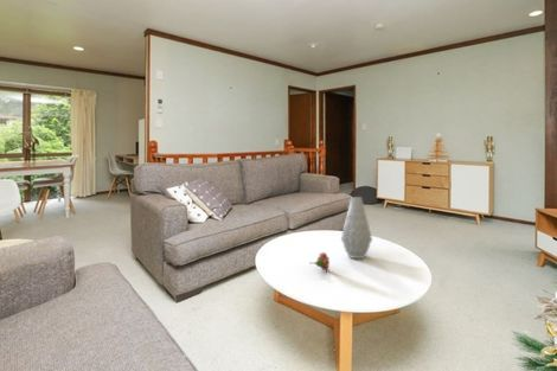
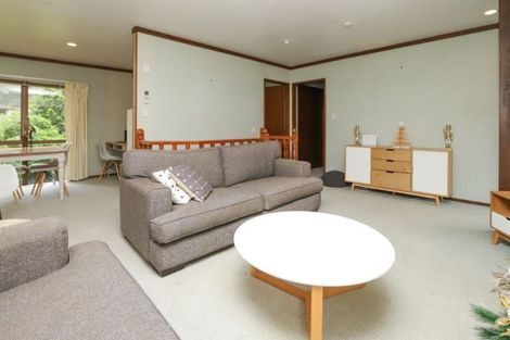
- vase [340,196,373,260]
- flower [308,251,331,274]
